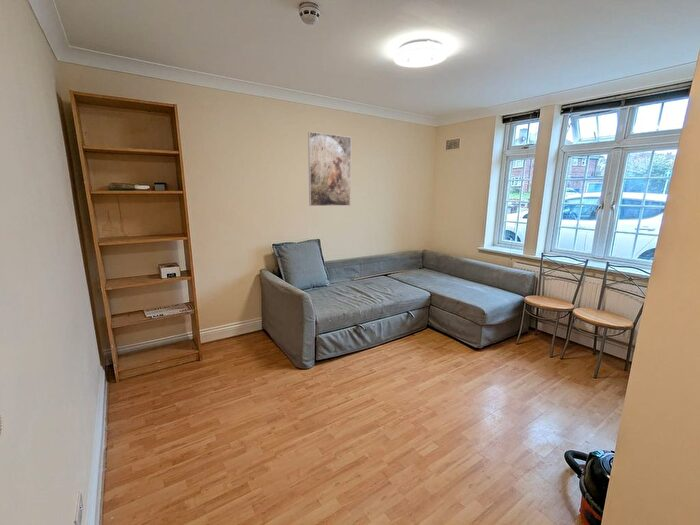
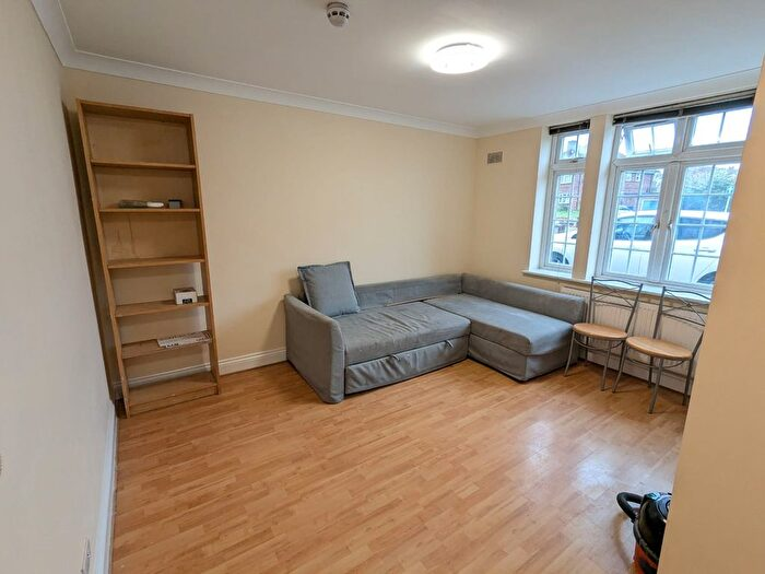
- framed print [307,131,352,207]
